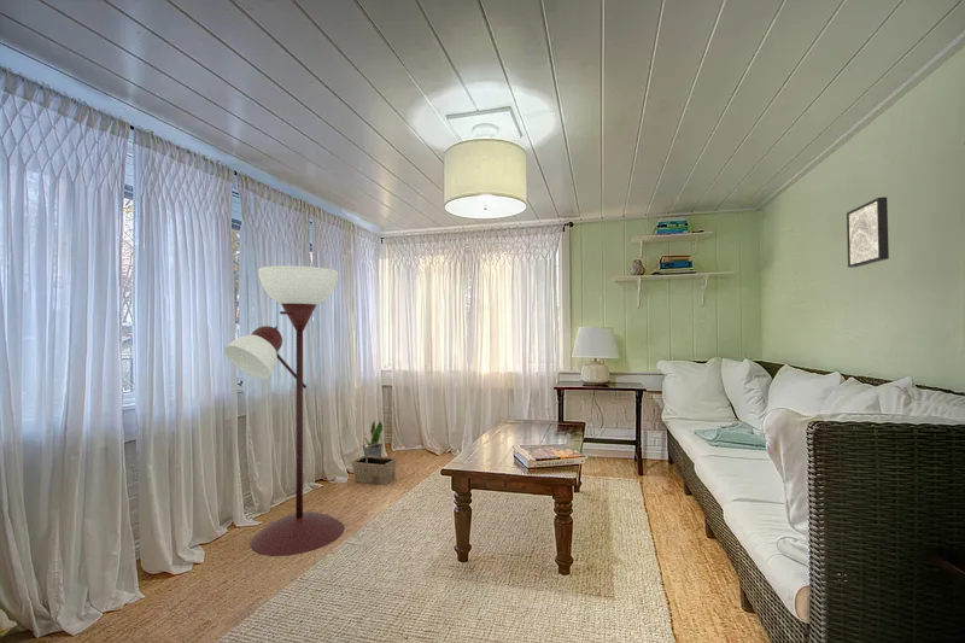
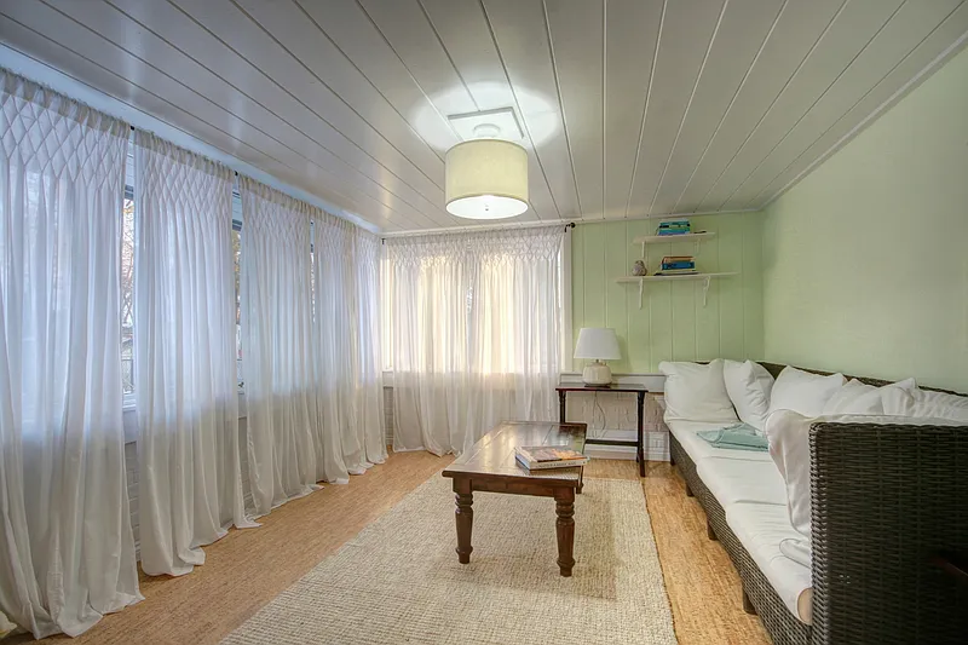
- basket [350,442,398,486]
- wall art [846,195,890,269]
- potted plant [362,420,384,456]
- floor lamp [223,264,346,557]
